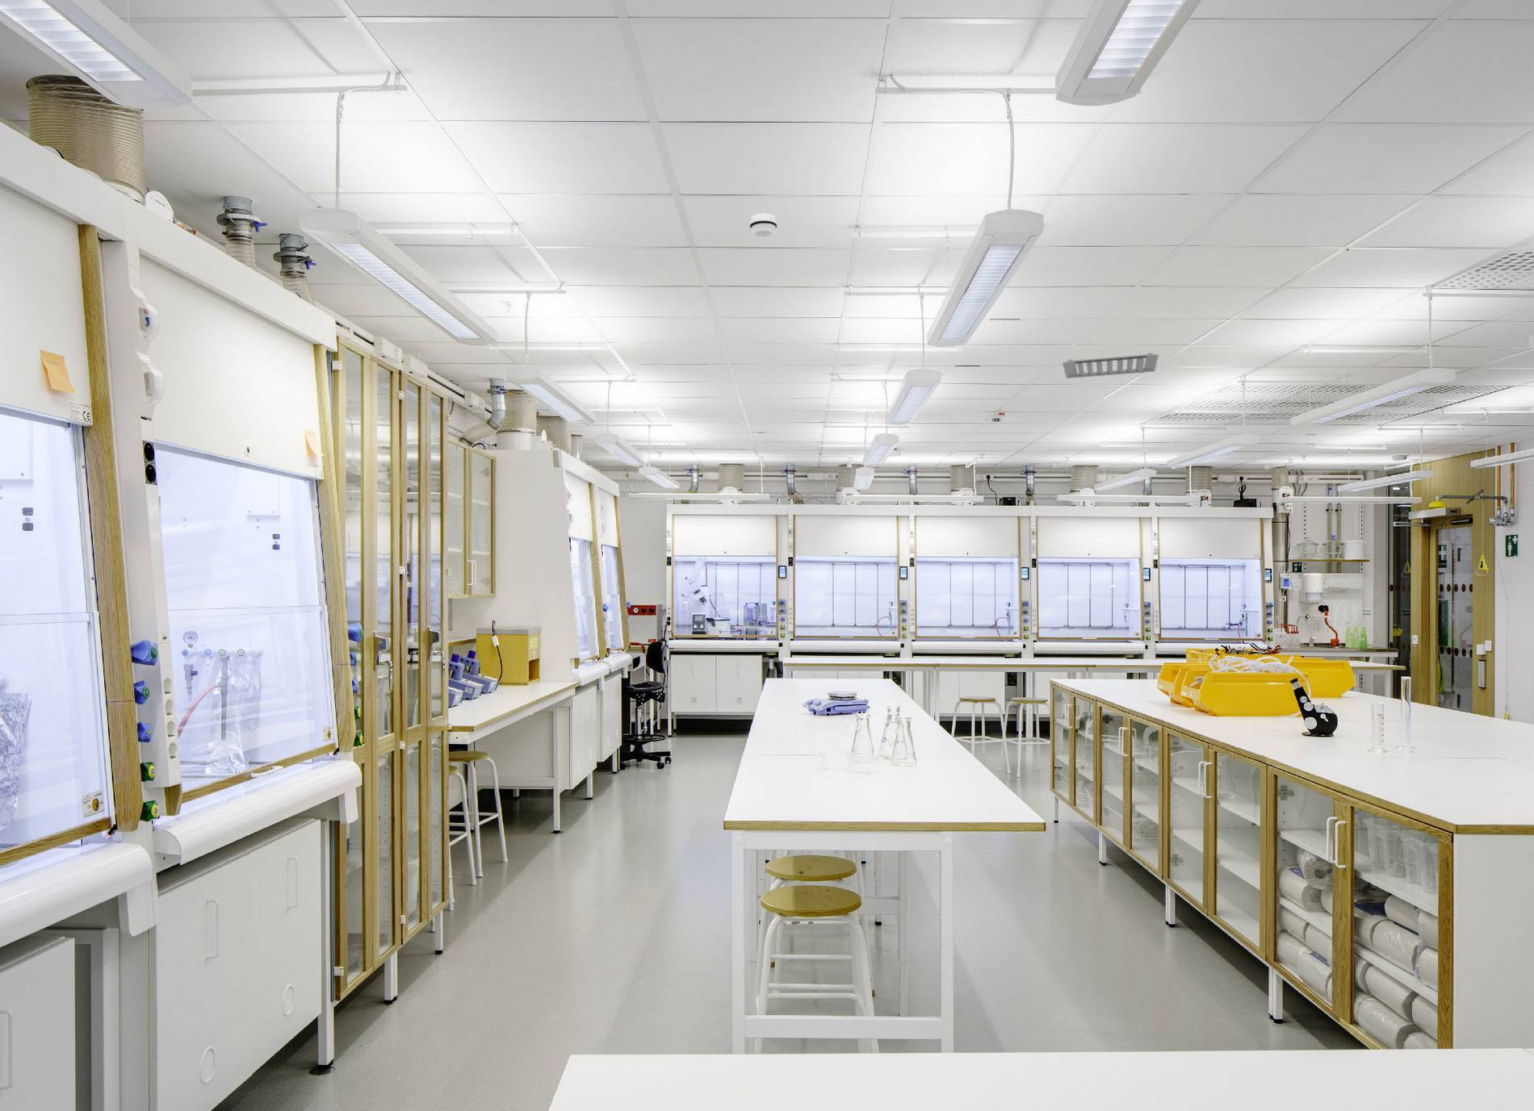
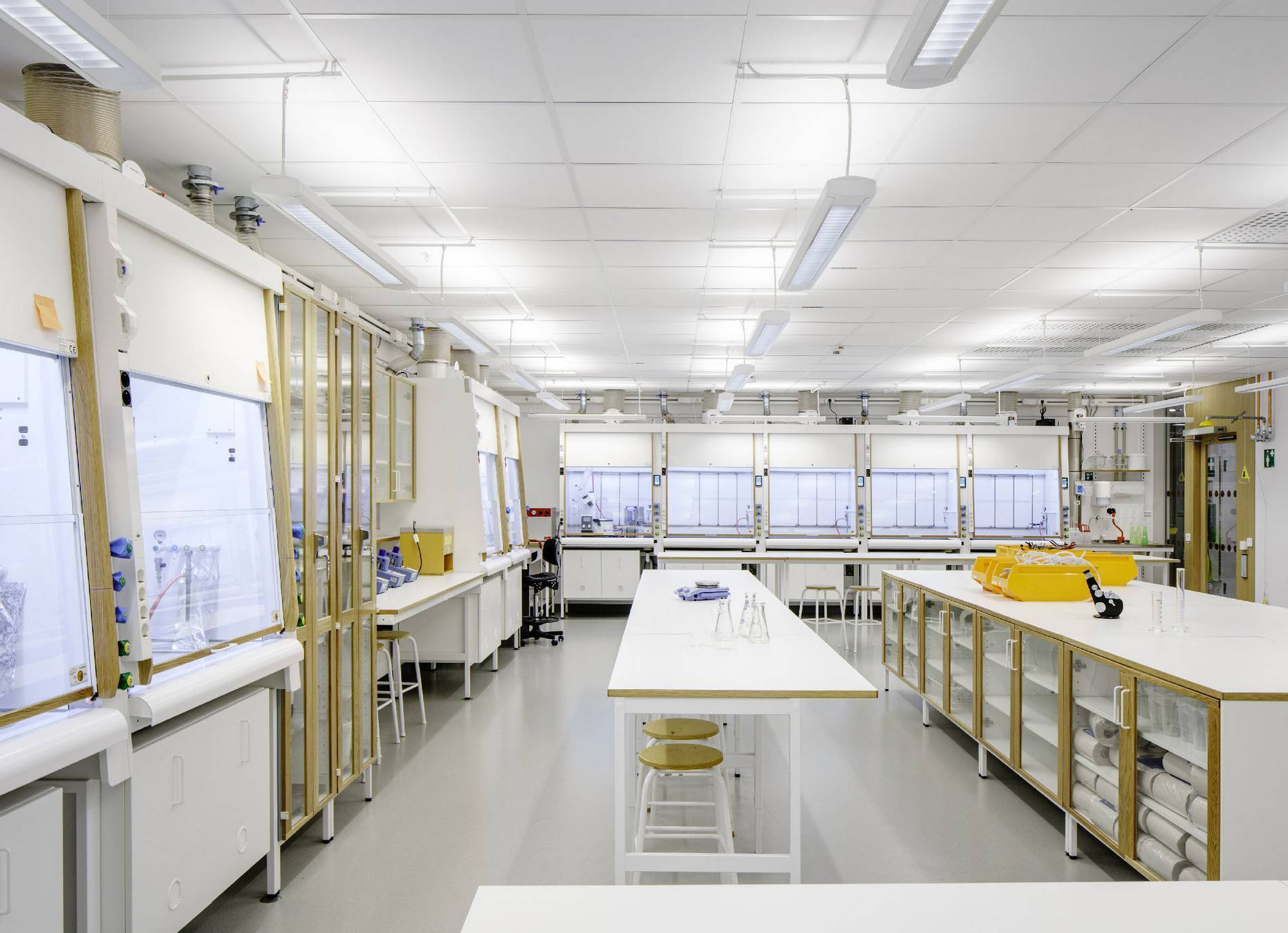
- ceiling vent [1061,352,1159,379]
- smoke detector [748,213,778,238]
